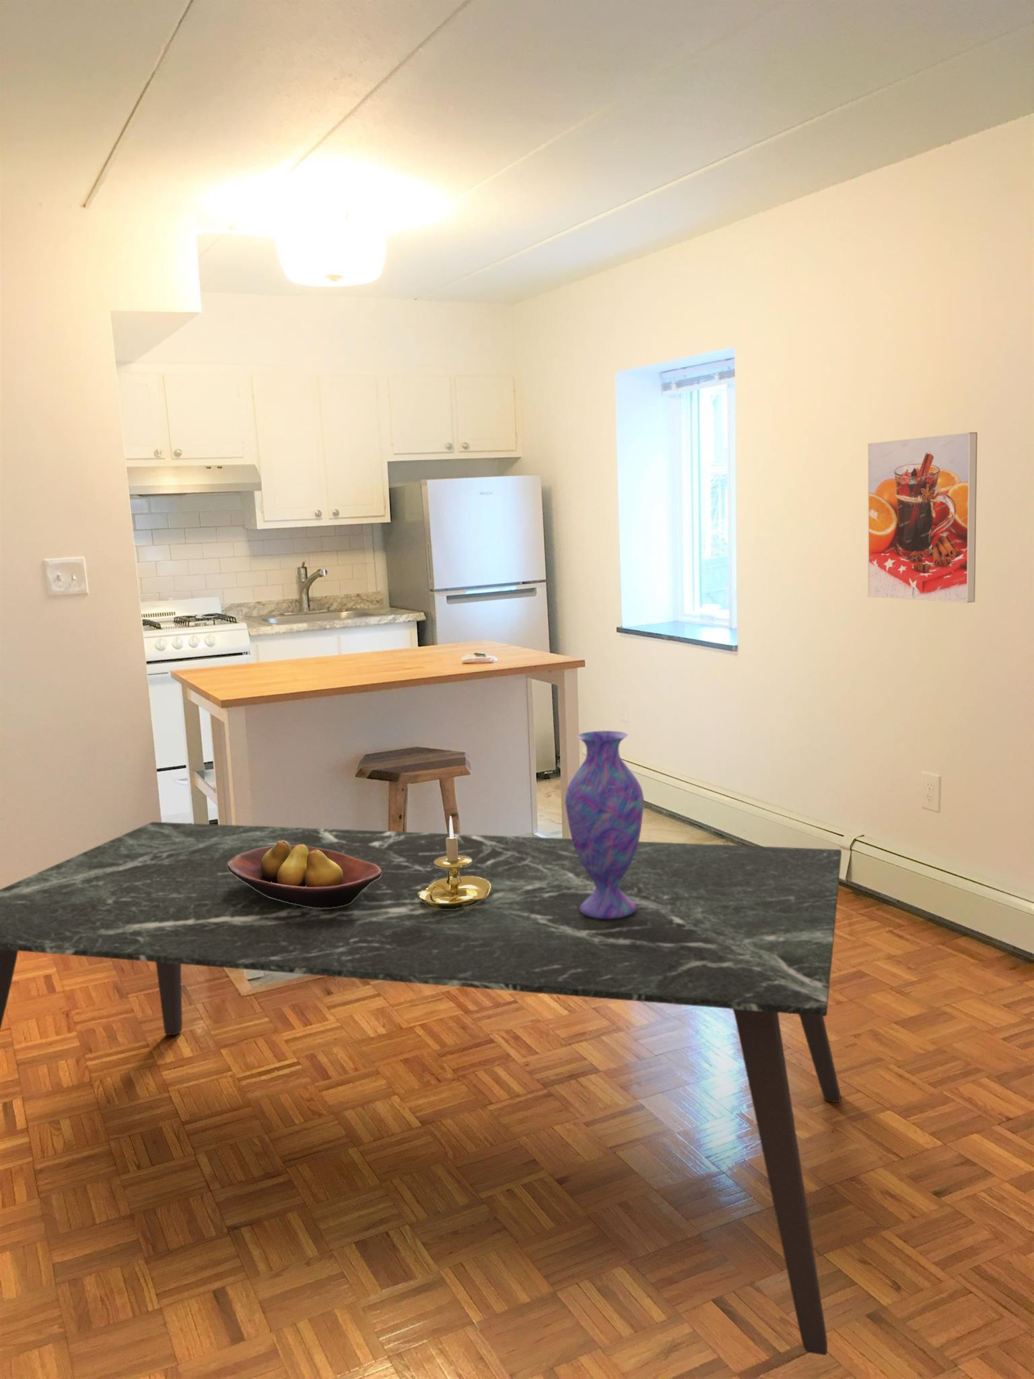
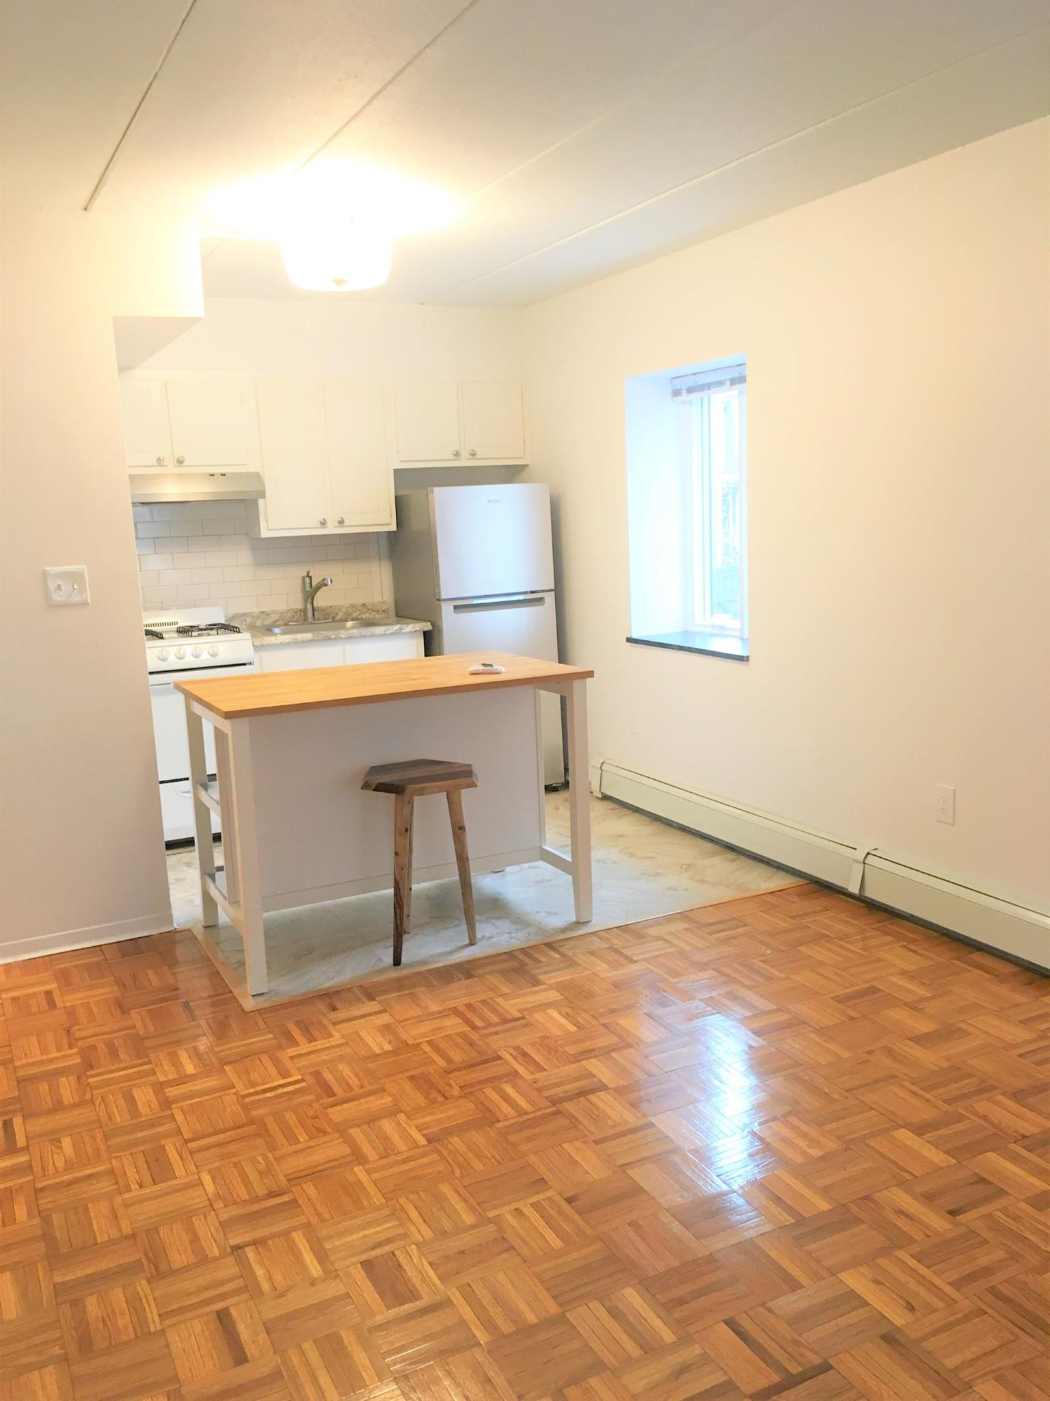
- vase [564,730,645,919]
- fruit bowl [227,840,381,909]
- candle holder [418,815,491,909]
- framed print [867,431,979,604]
- dining table [0,822,842,1356]
